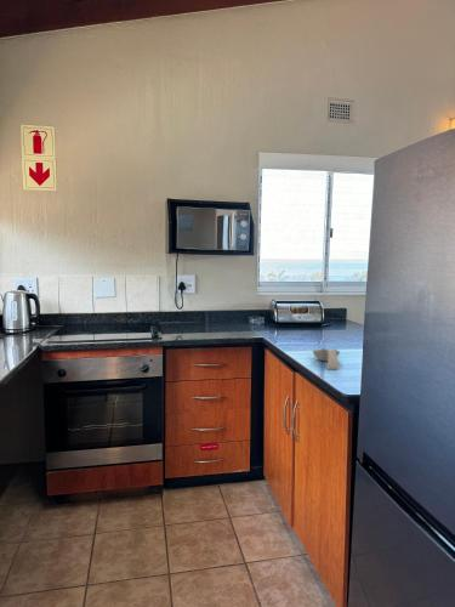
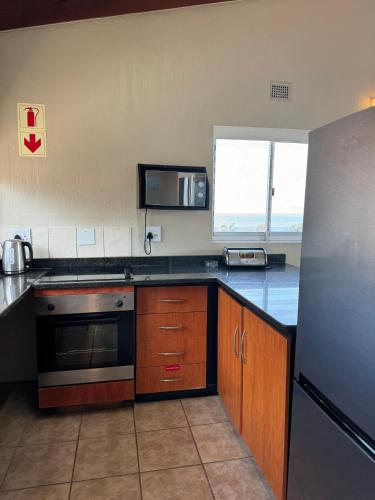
- spoon rest [311,347,341,370]
